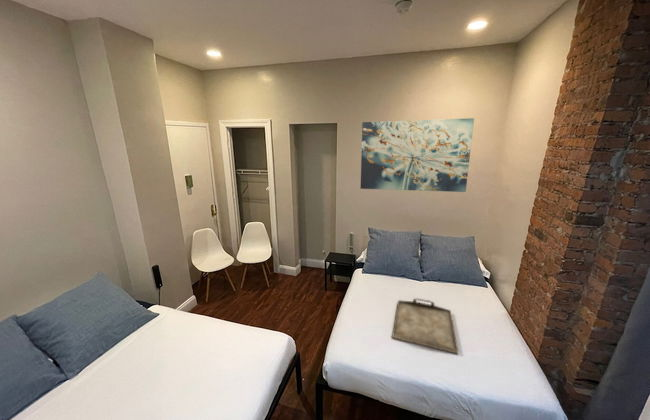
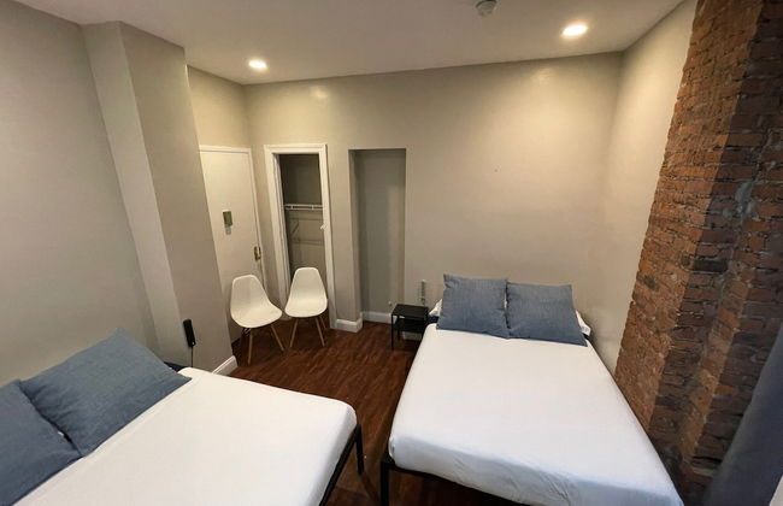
- serving tray [391,298,459,355]
- wall art [360,117,475,193]
